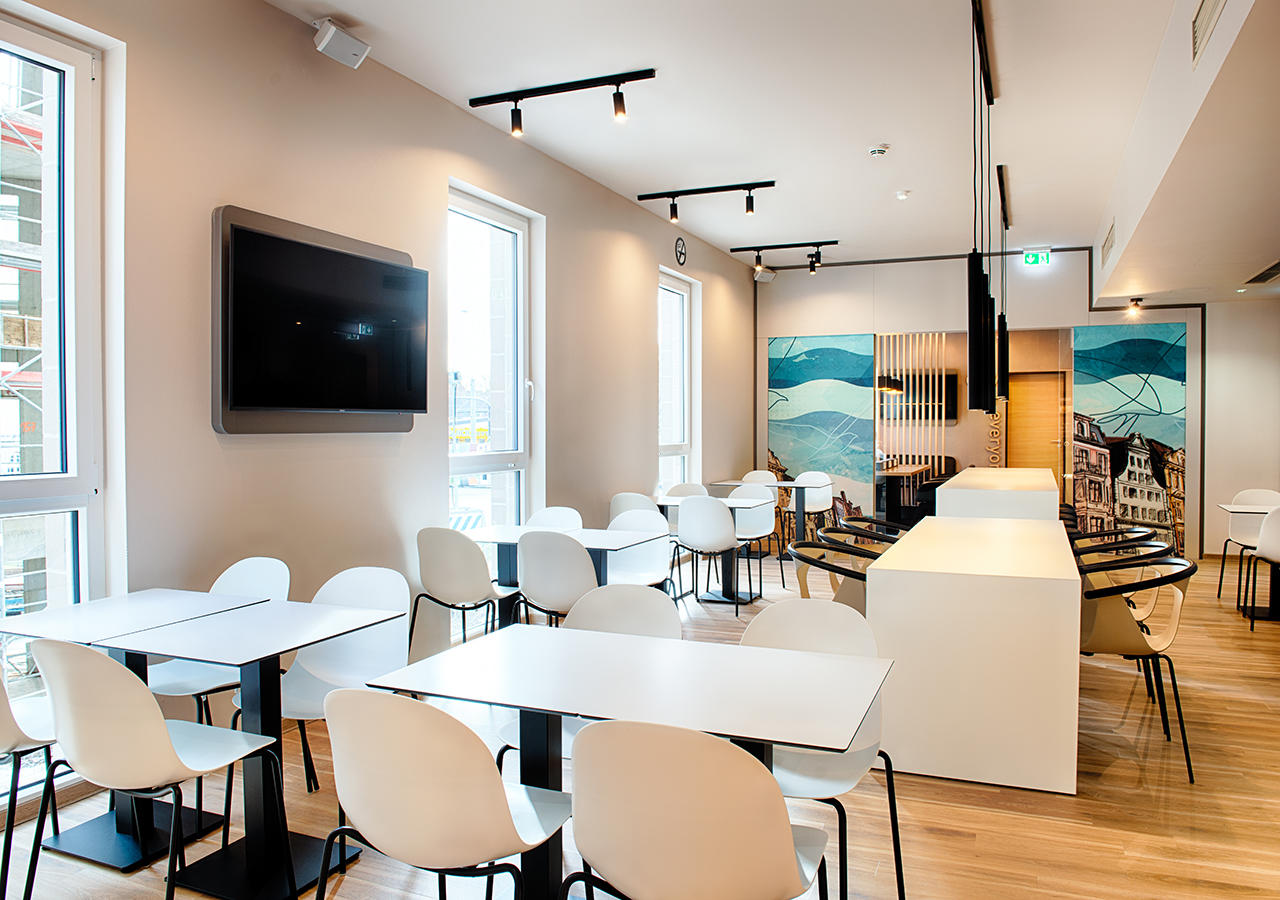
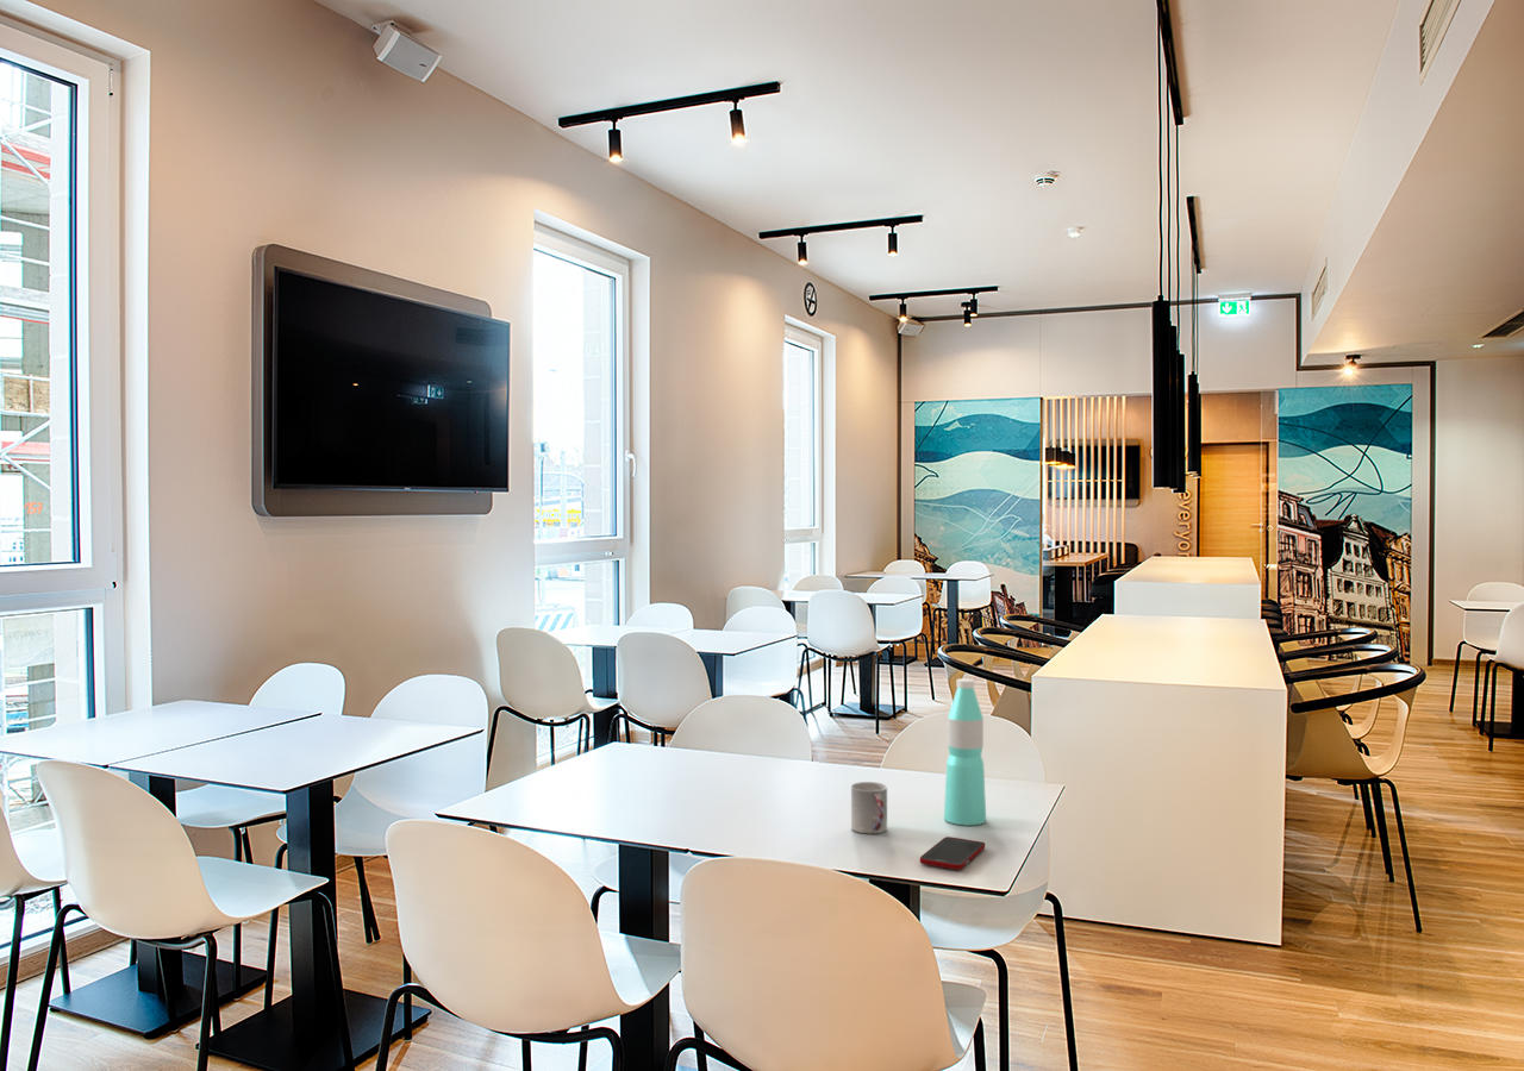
+ cell phone [919,835,986,871]
+ cup [850,781,888,834]
+ water bottle [943,677,987,826]
